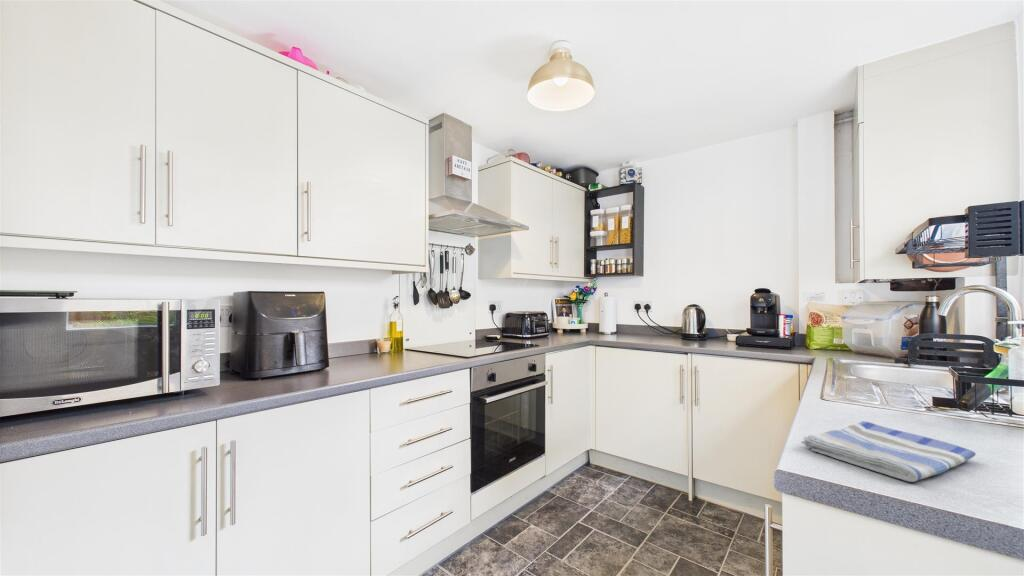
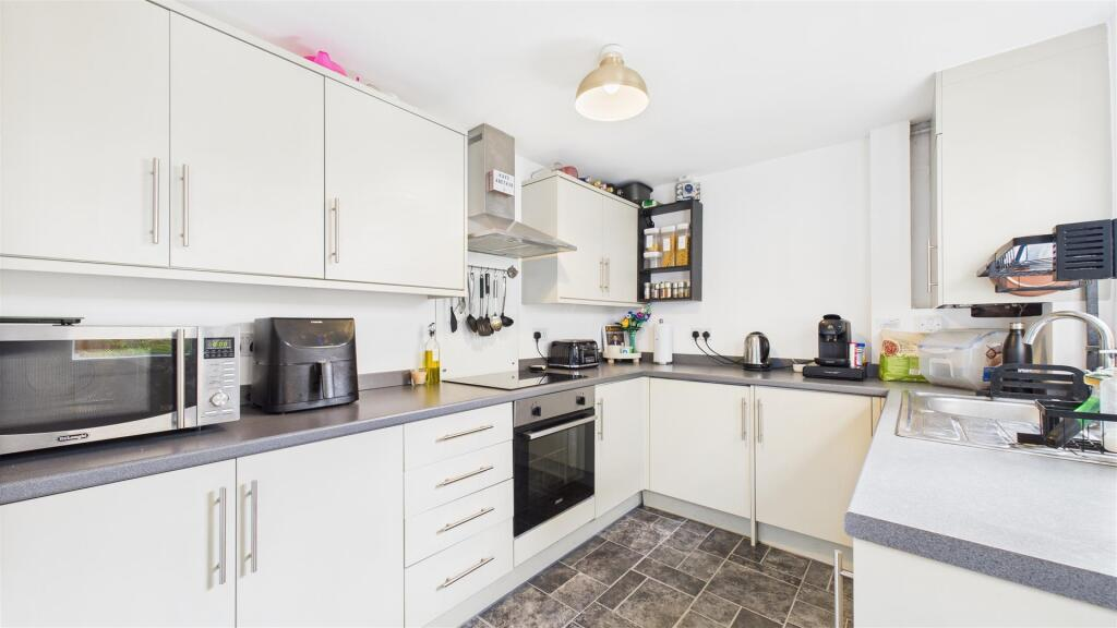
- dish towel [800,420,976,483]
